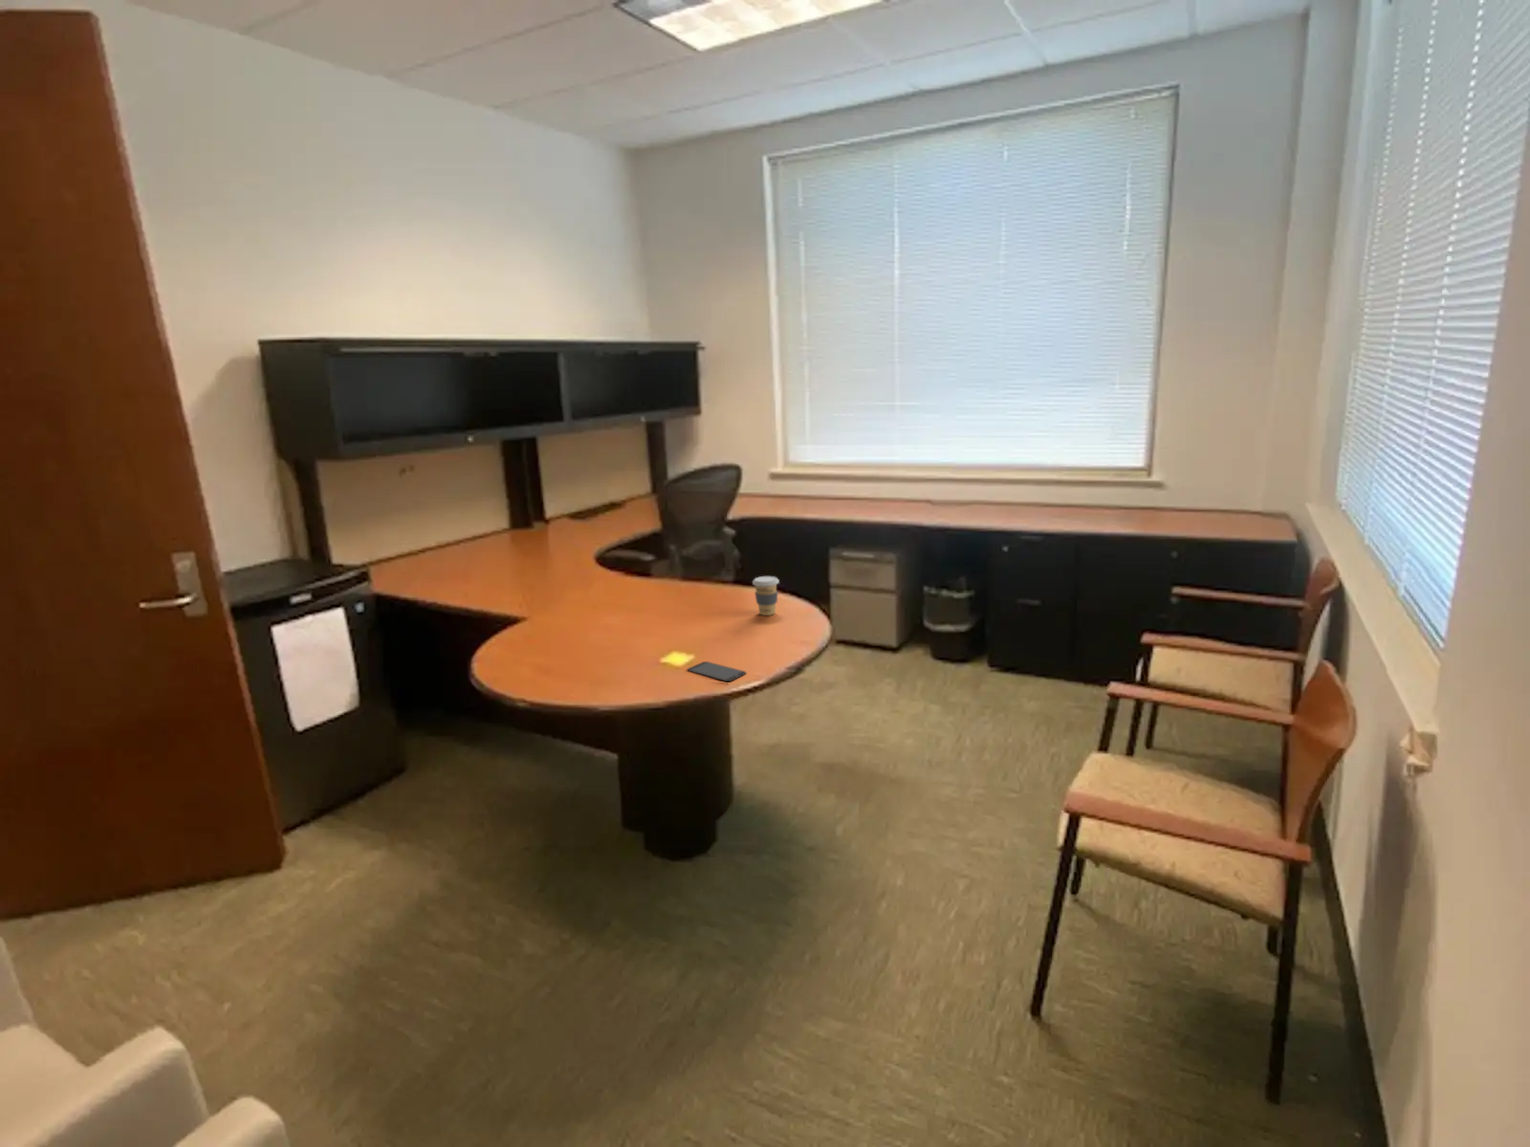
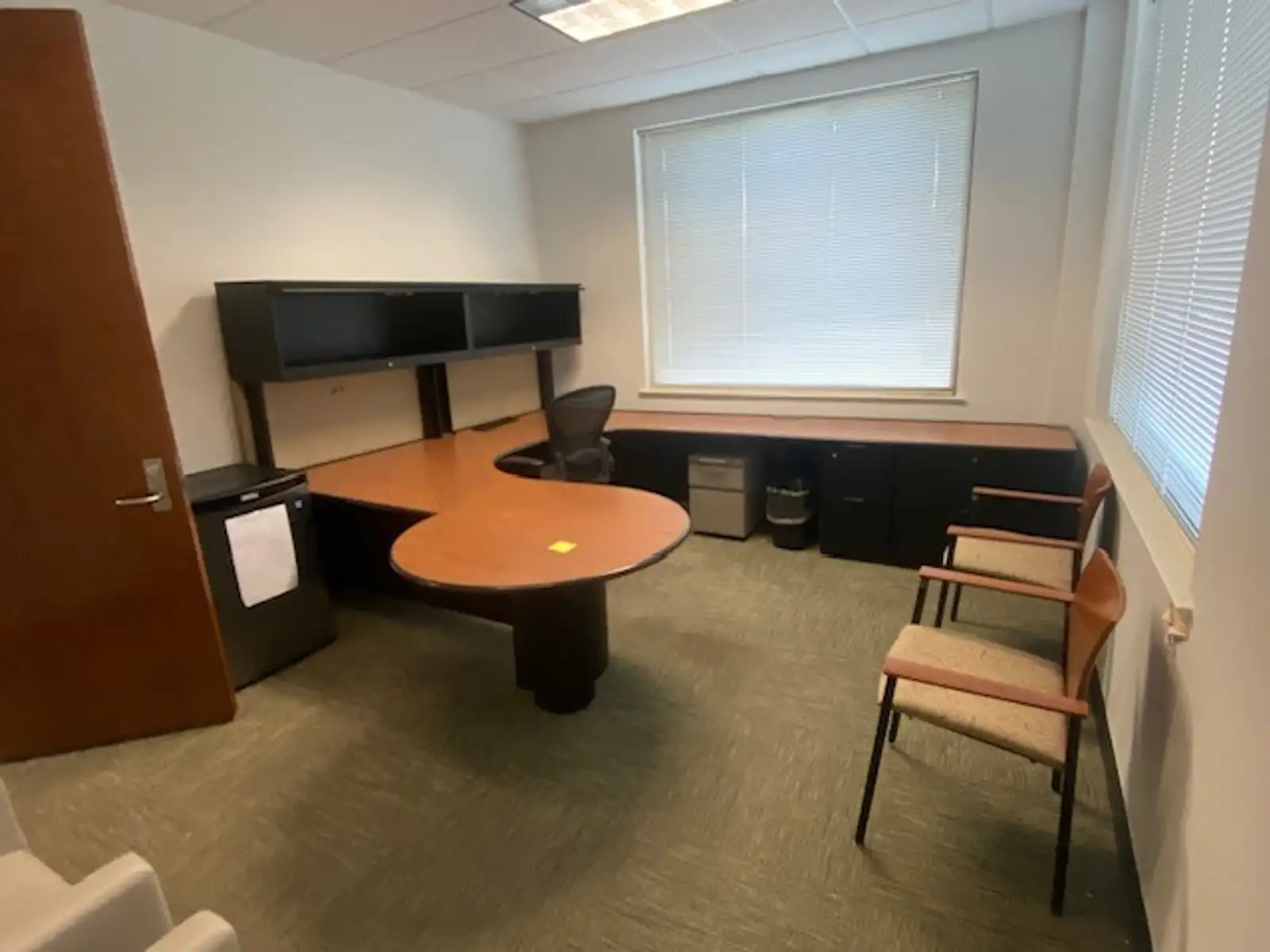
- smartphone [687,660,747,682]
- coffee cup [752,576,781,617]
